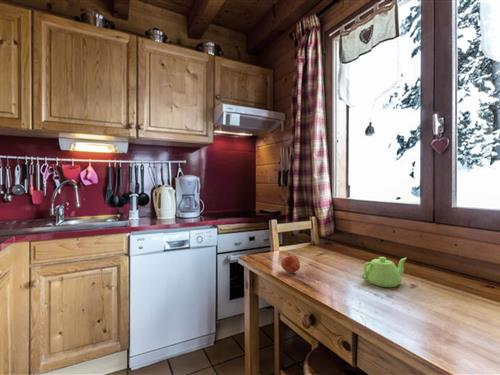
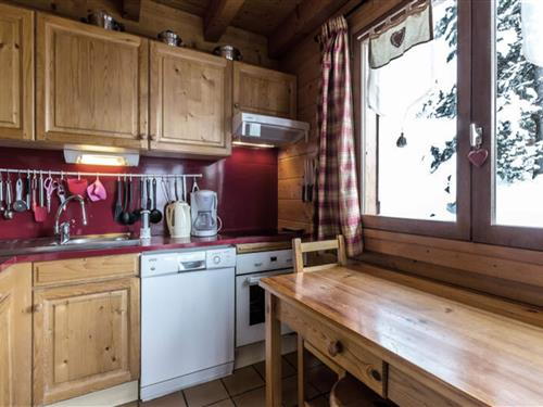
- teapot [361,256,408,288]
- apple [280,253,301,275]
